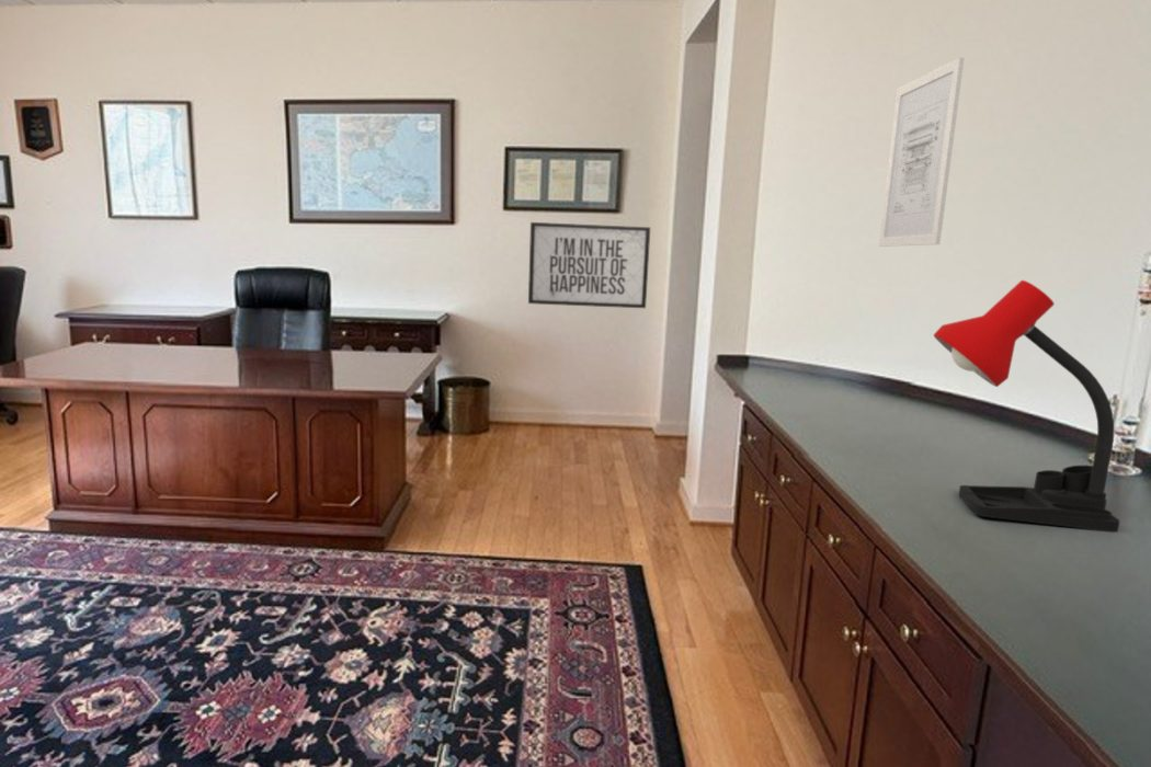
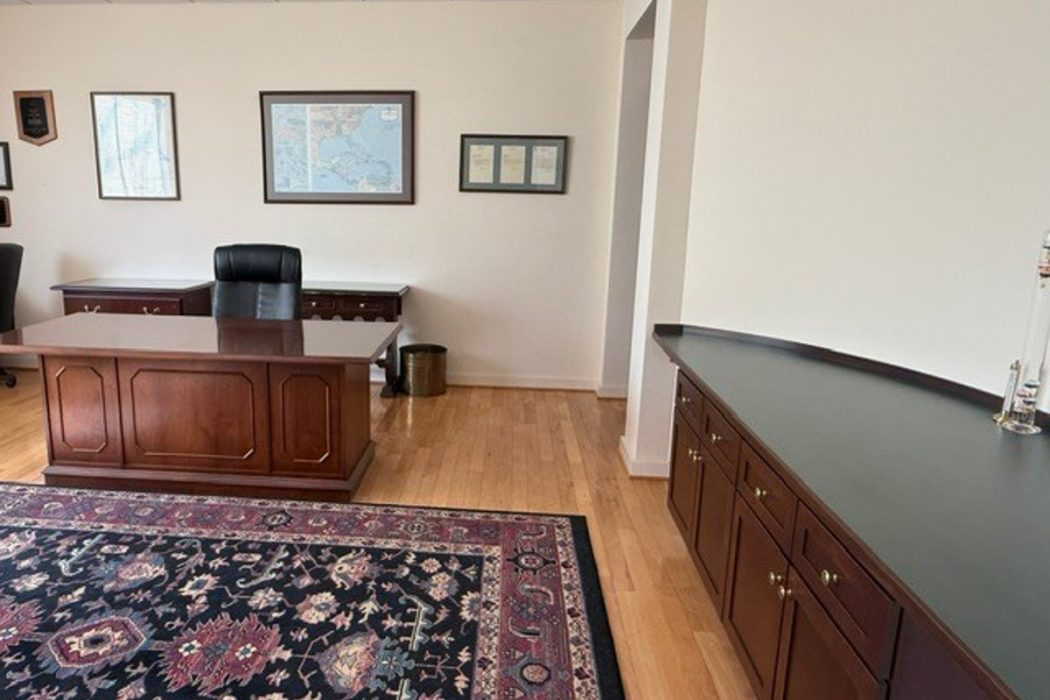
- desk lamp [933,279,1121,533]
- mirror [527,221,651,309]
- wall art [878,57,965,248]
